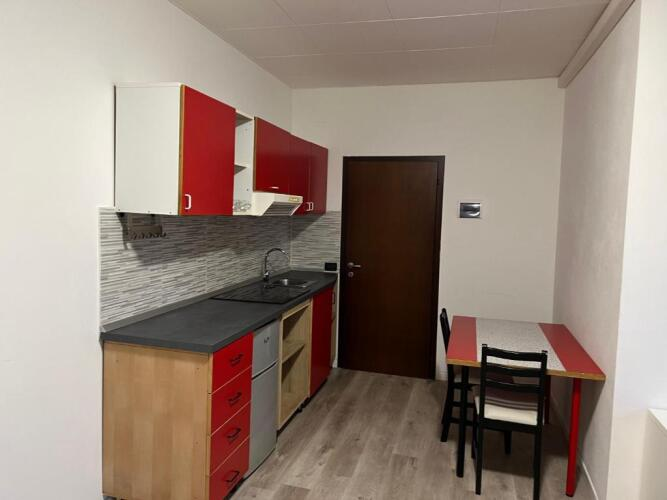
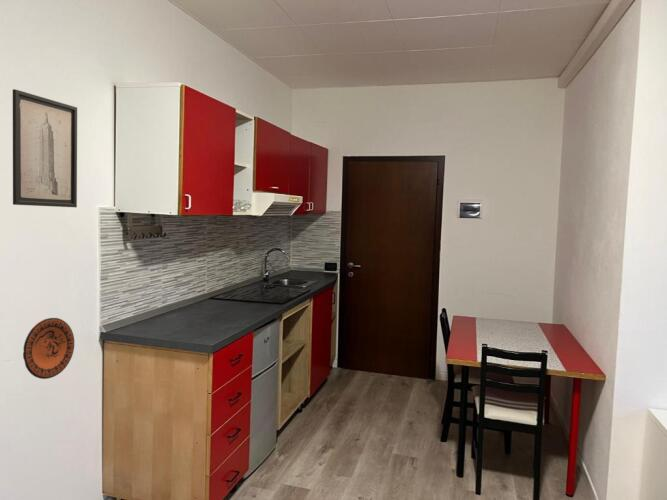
+ wall art [12,88,78,208]
+ decorative plate [22,317,75,380]
